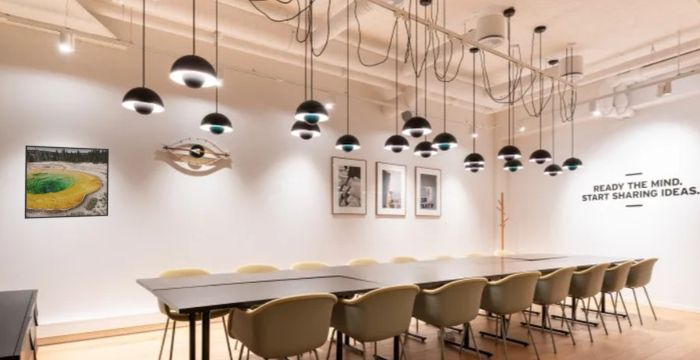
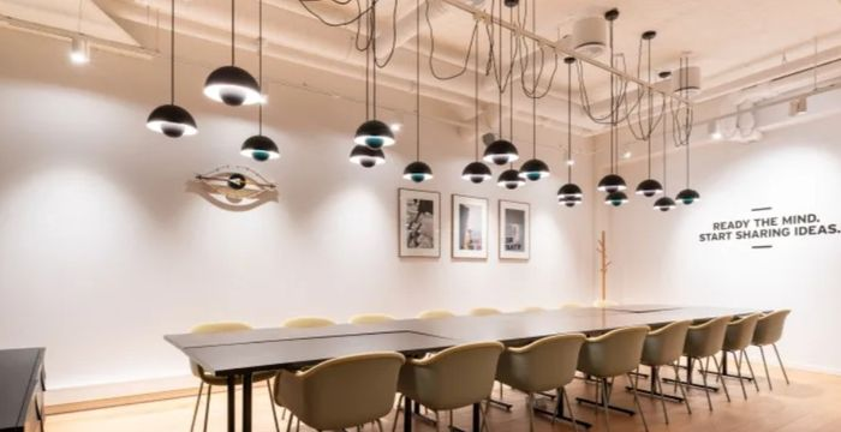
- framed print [24,144,110,220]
